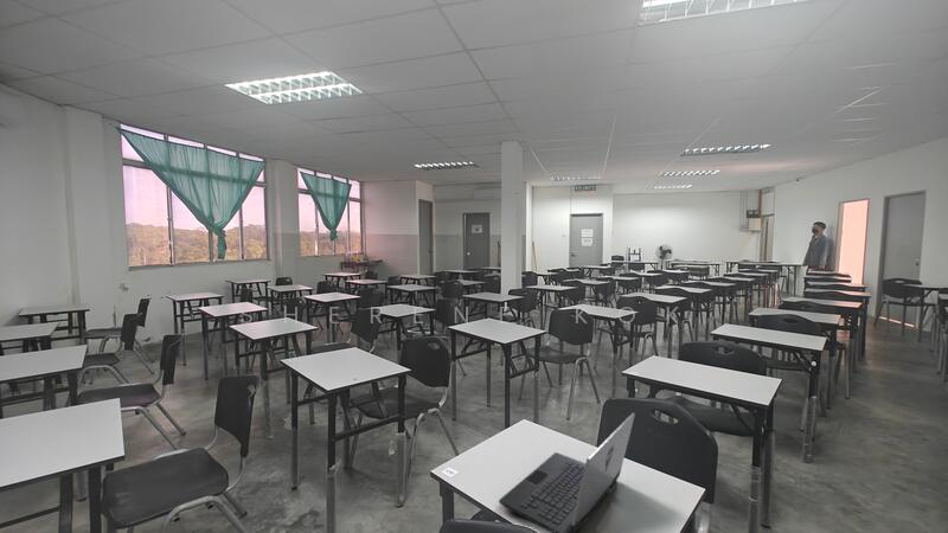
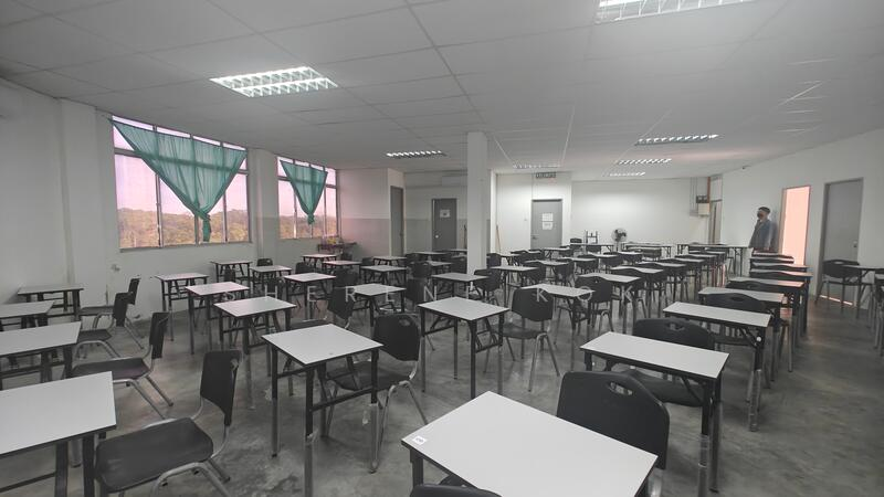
- laptop [498,412,636,533]
